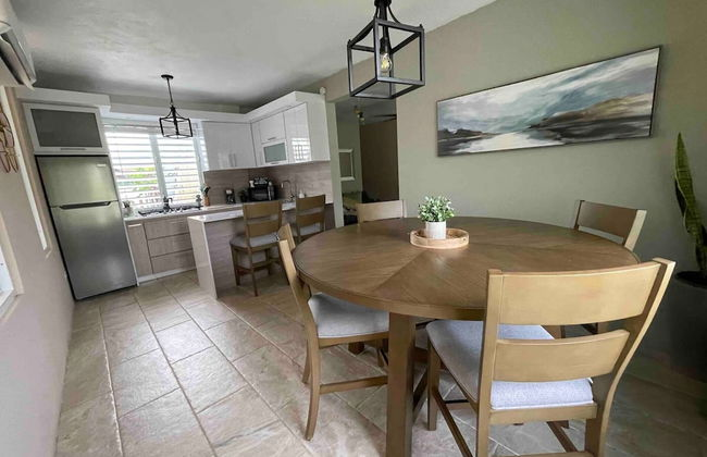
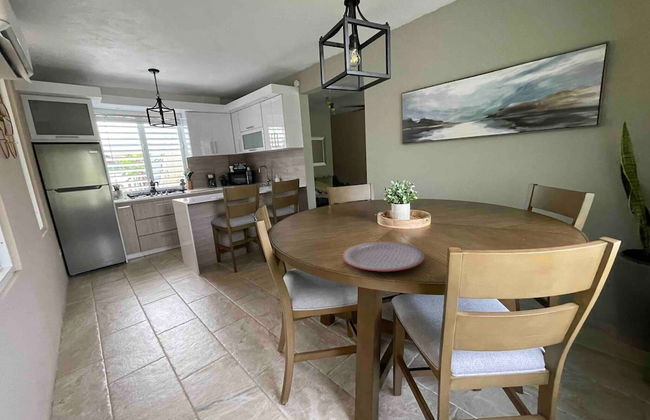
+ plate [342,240,426,272]
